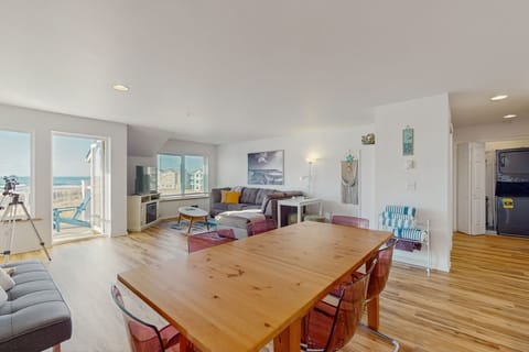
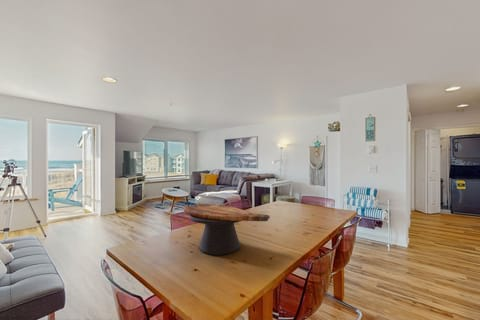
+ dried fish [183,203,271,256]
